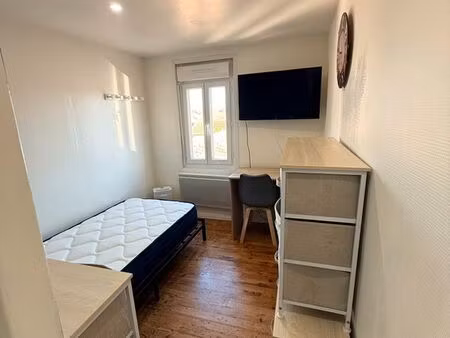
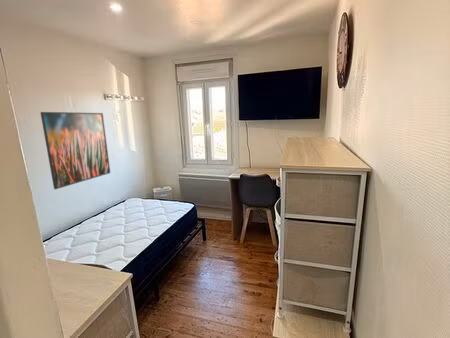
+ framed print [39,111,111,190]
